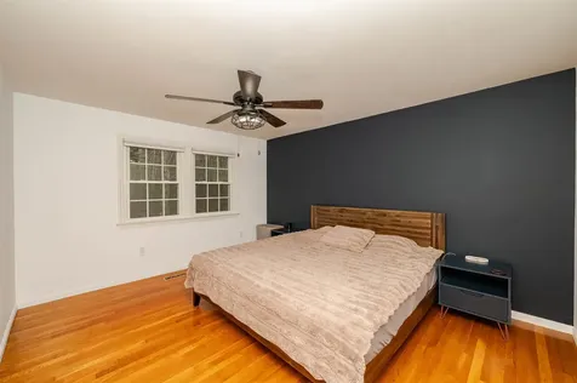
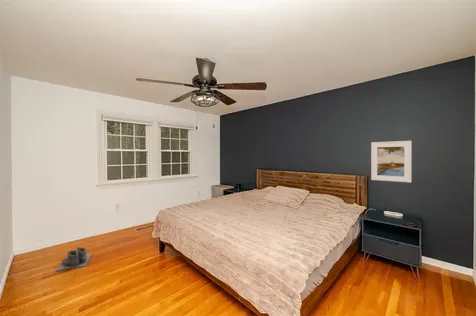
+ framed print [370,140,413,183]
+ boots [55,246,93,272]
